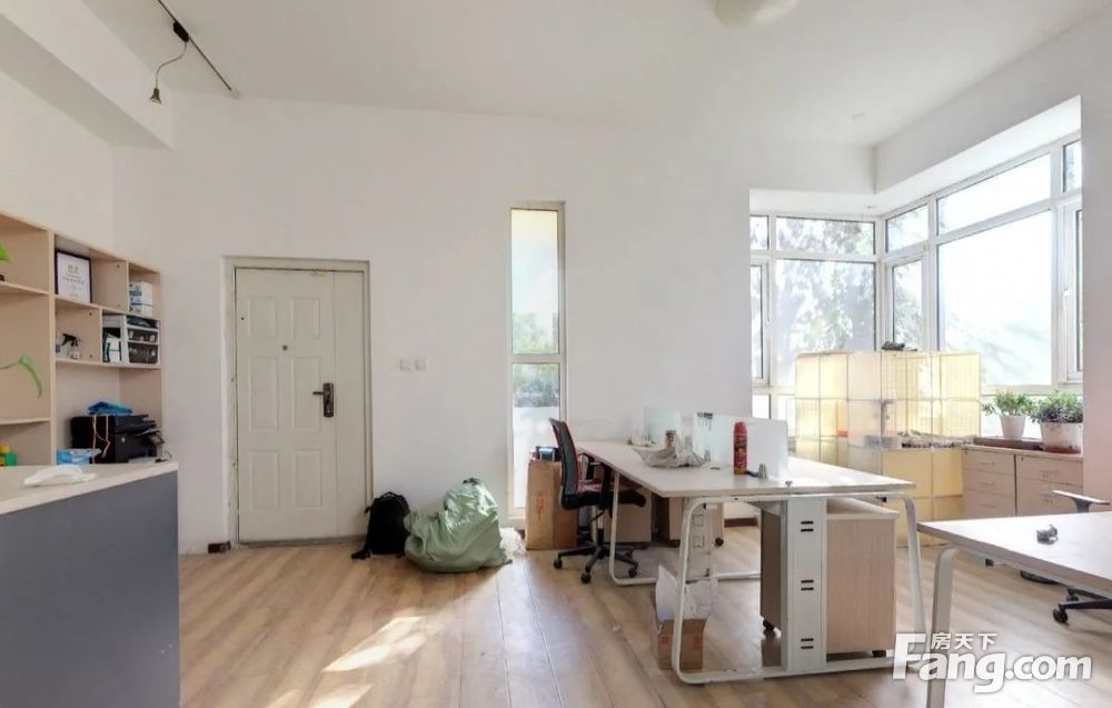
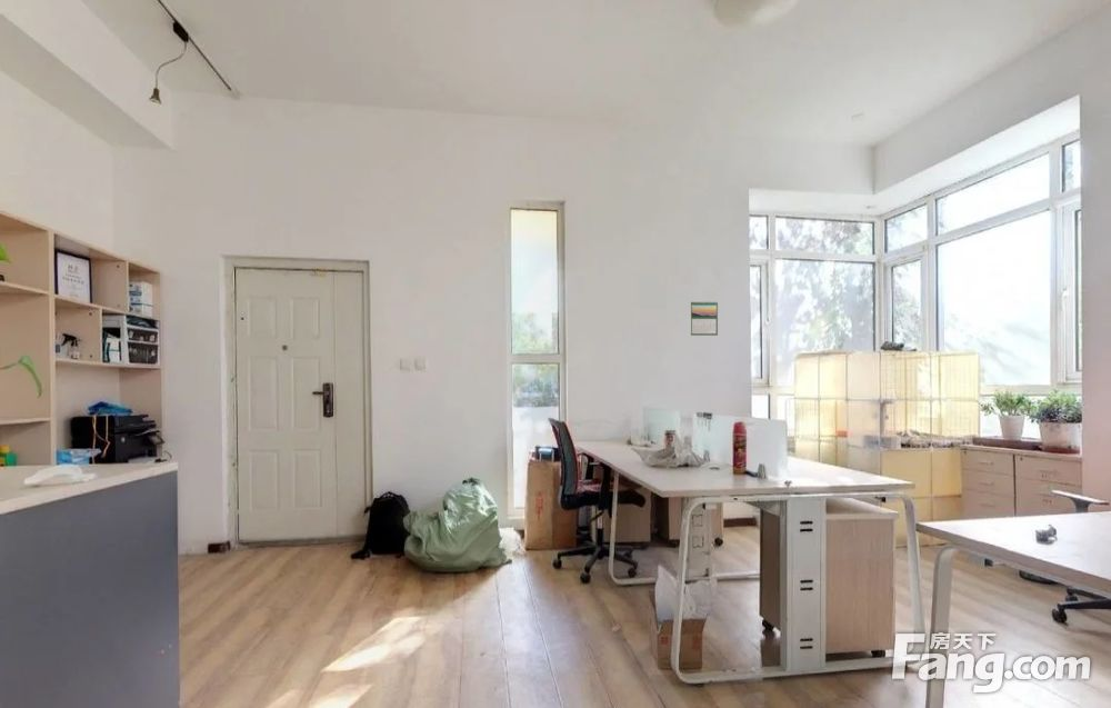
+ calendar [689,300,719,337]
